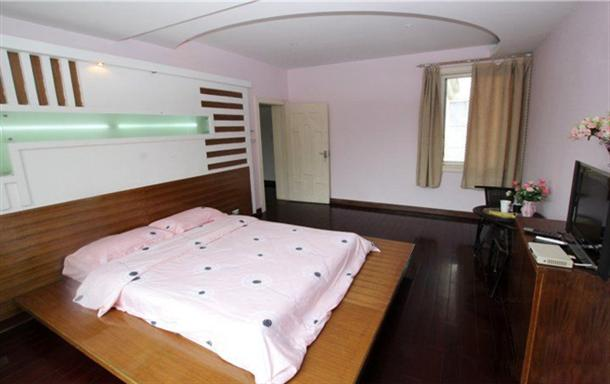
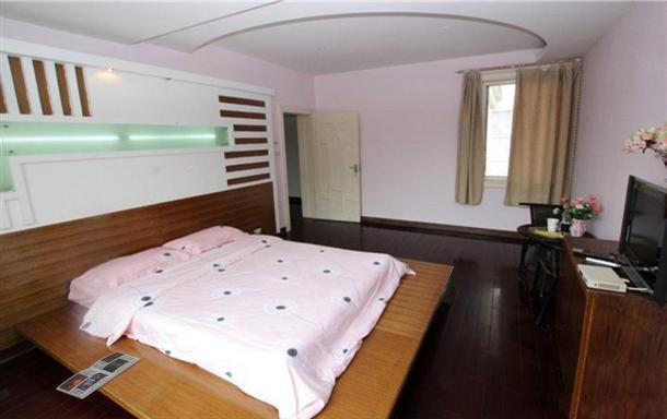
+ magazine [56,351,142,400]
